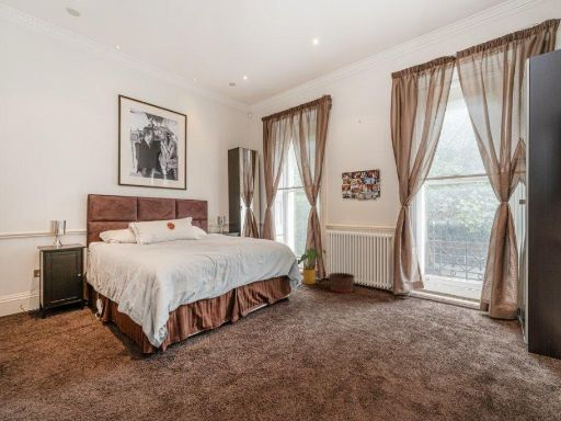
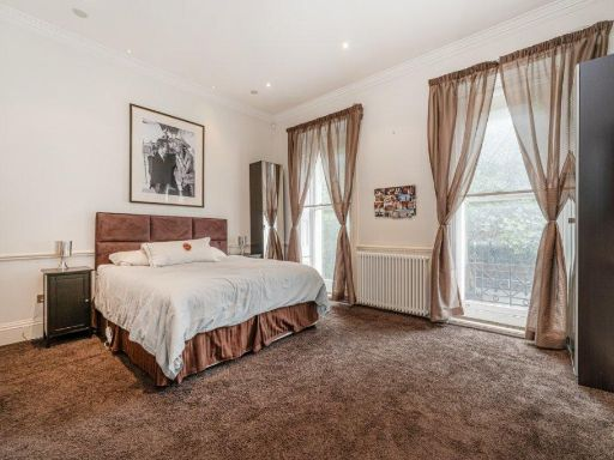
- basket [328,272,356,293]
- house plant [295,247,329,285]
